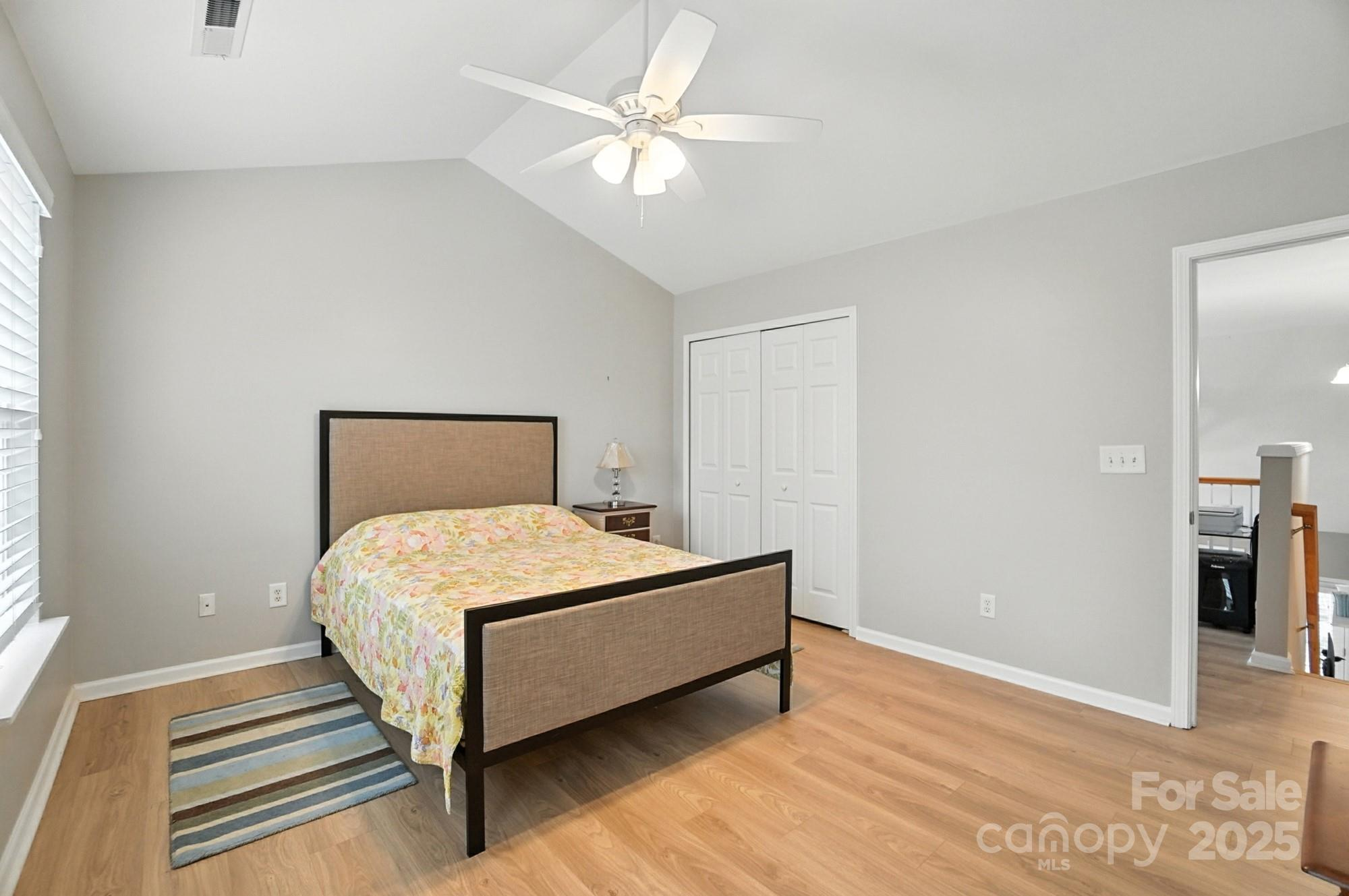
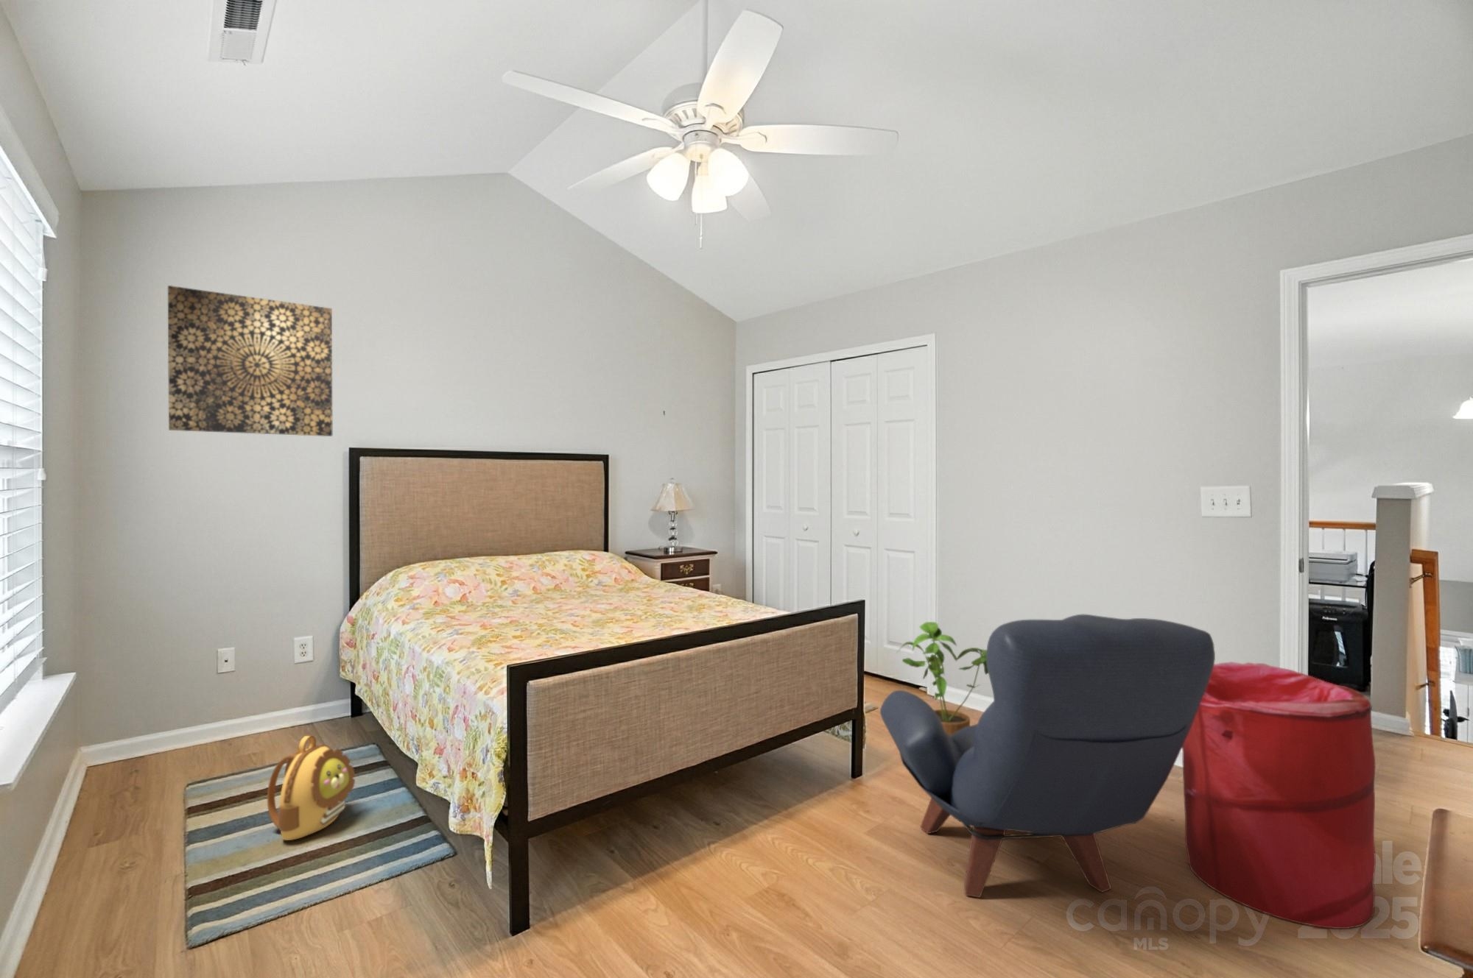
+ backpack [266,736,356,842]
+ armchair [879,613,1216,898]
+ house plant [896,621,988,736]
+ laundry hamper [1181,660,1377,930]
+ wall art [167,285,333,437]
